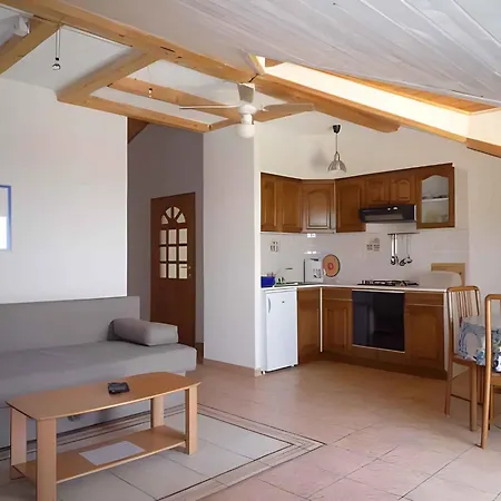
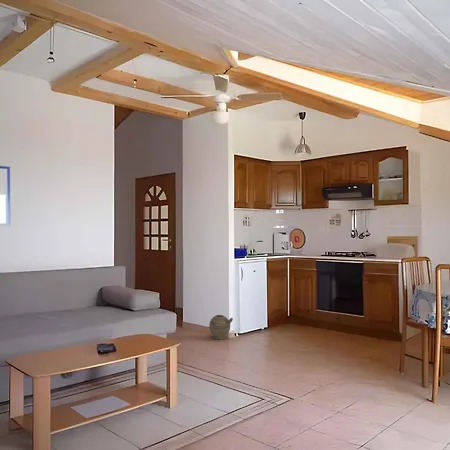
+ ceramic jug [208,314,234,340]
